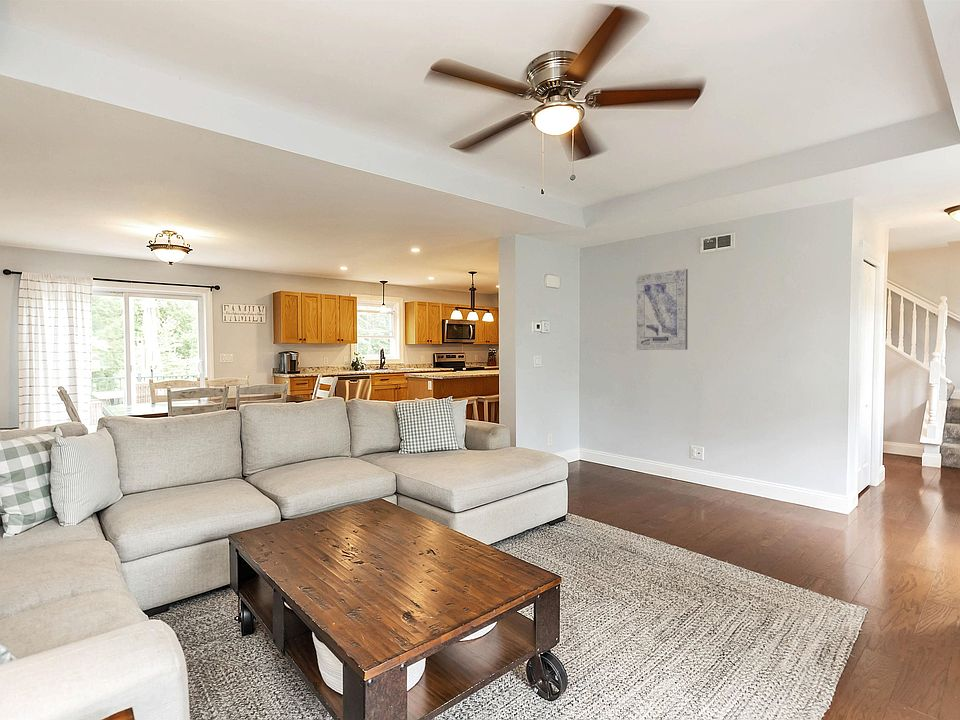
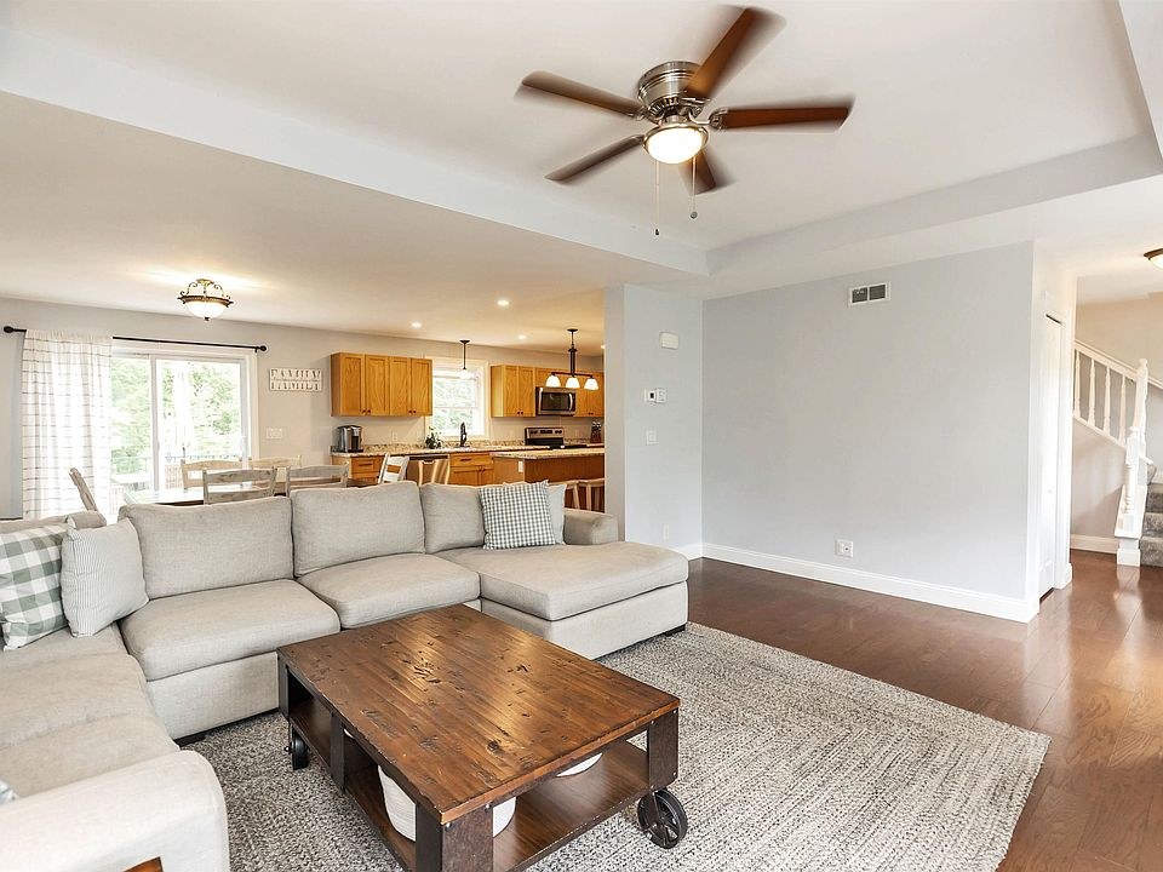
- wall art [636,268,689,351]
